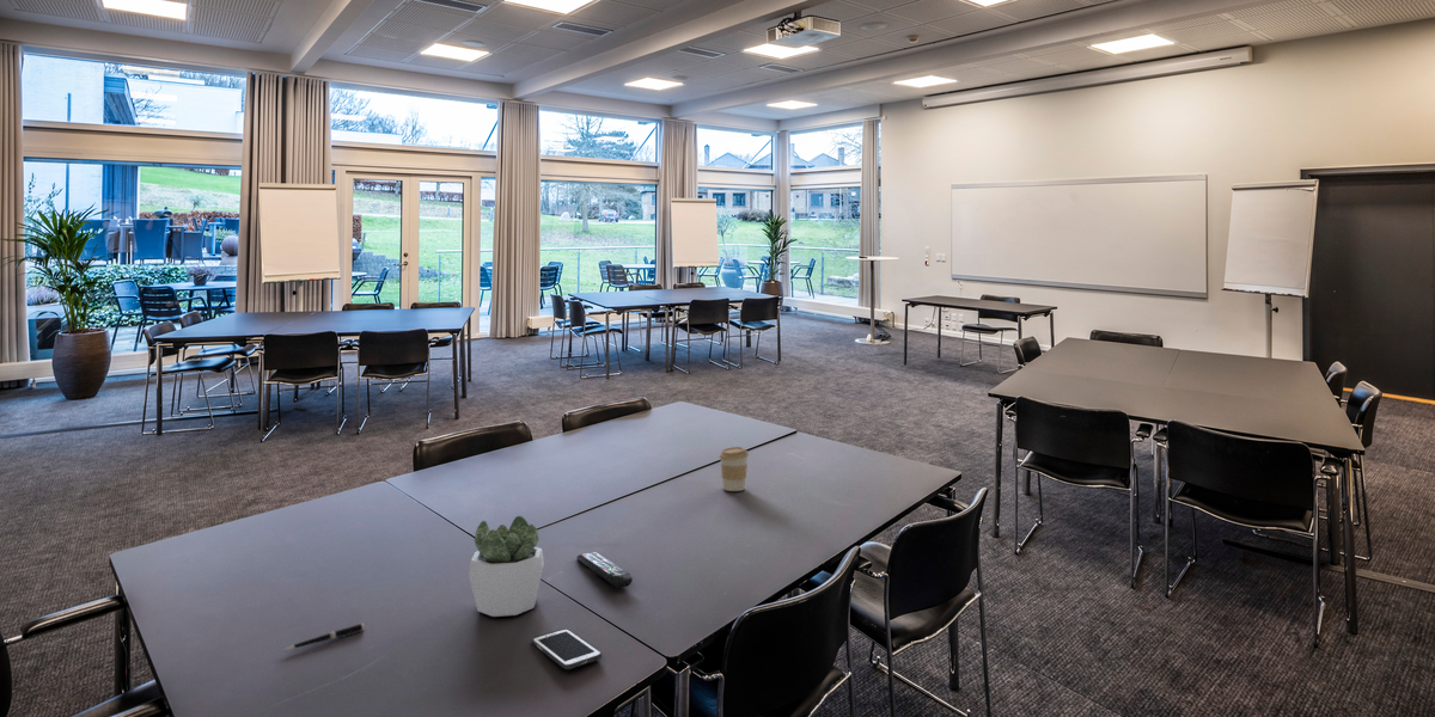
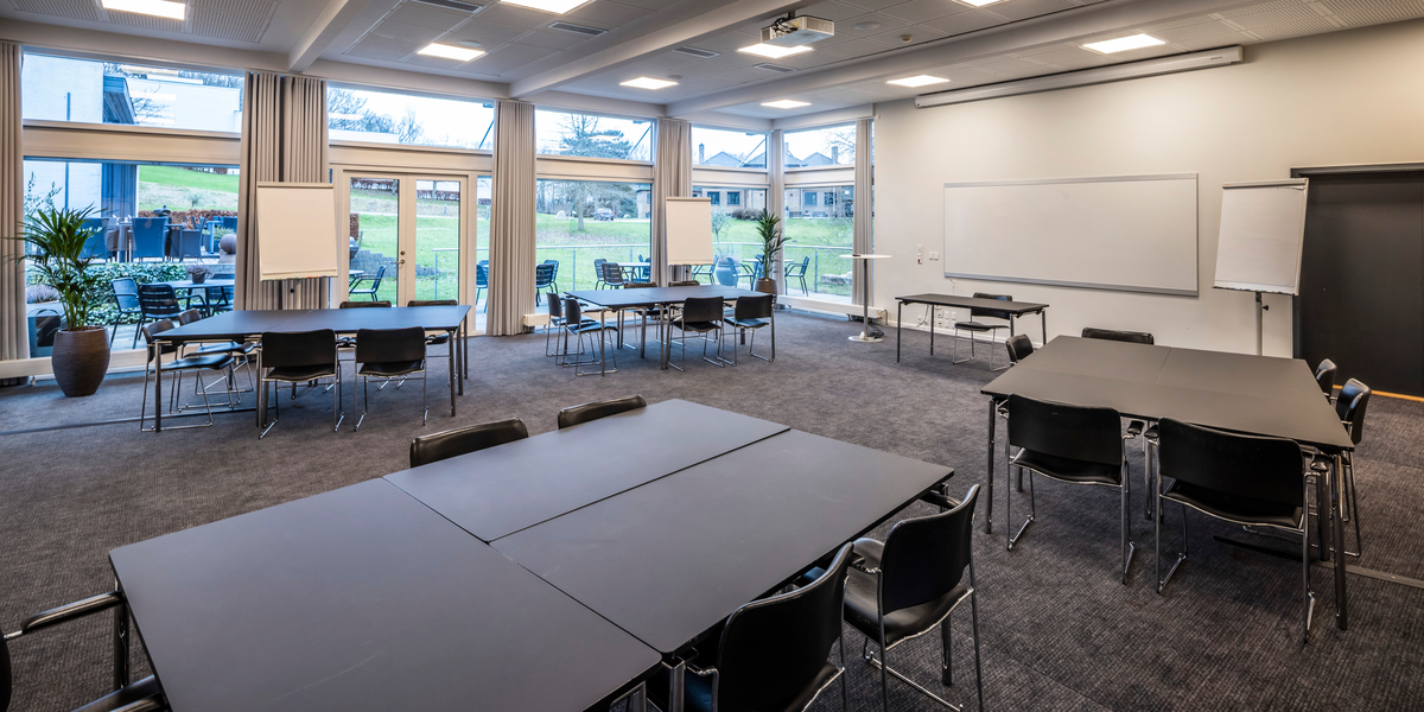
- remote control [575,551,634,589]
- pen [282,623,366,651]
- coffee cup [718,446,750,492]
- succulent plant [468,515,545,618]
- cell phone [531,627,603,670]
